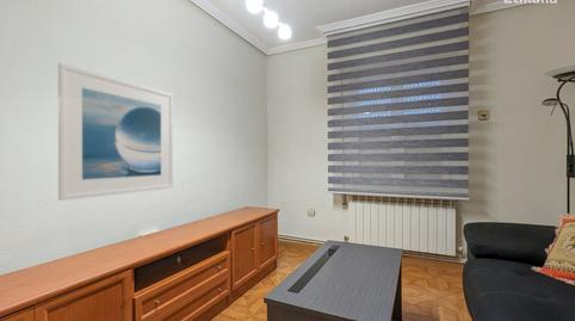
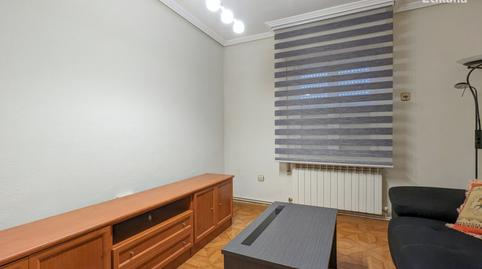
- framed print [57,62,174,202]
